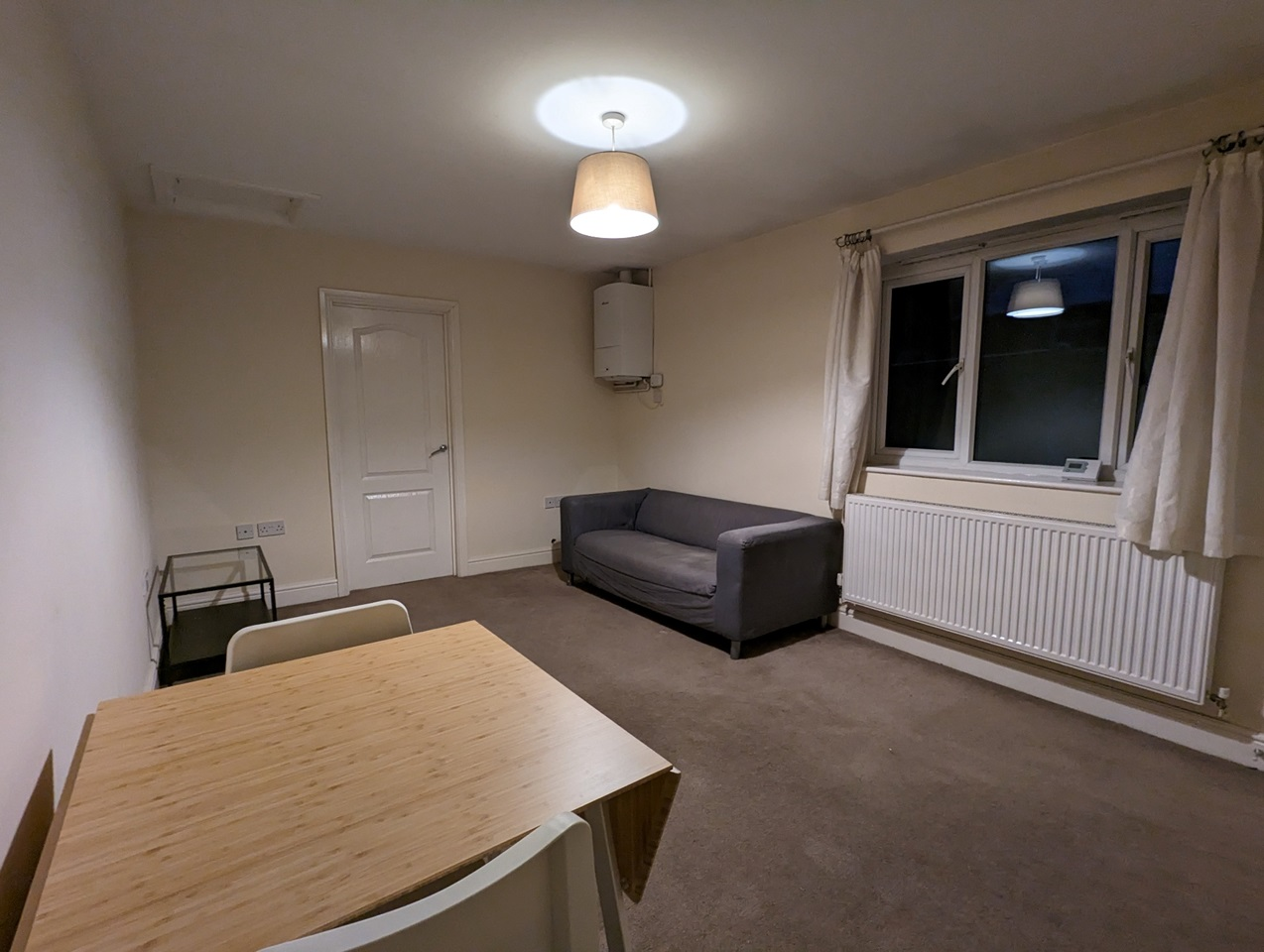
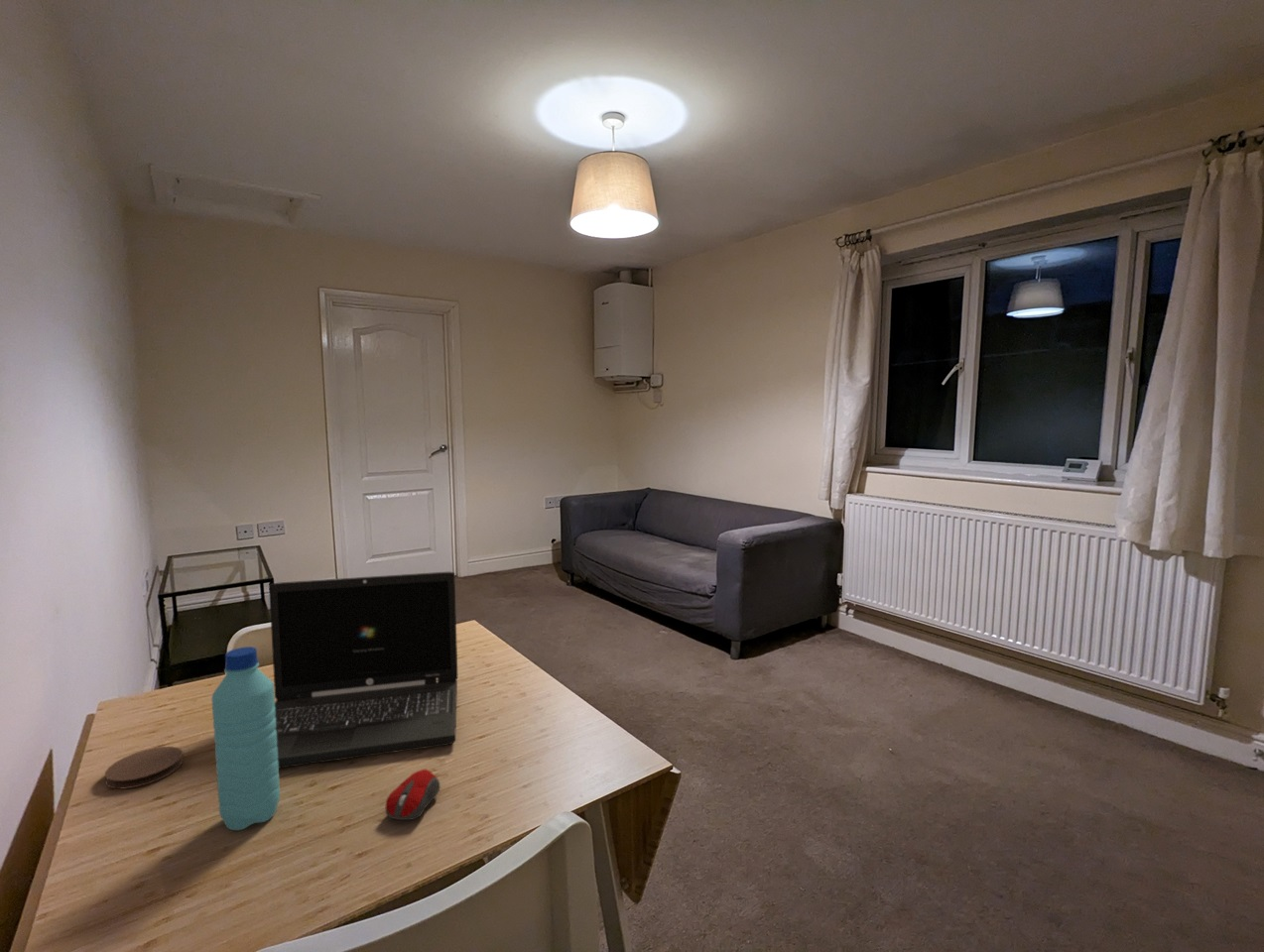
+ laptop [268,571,458,770]
+ coaster [104,746,184,789]
+ computer mouse [385,769,441,821]
+ water bottle [211,646,281,831]
